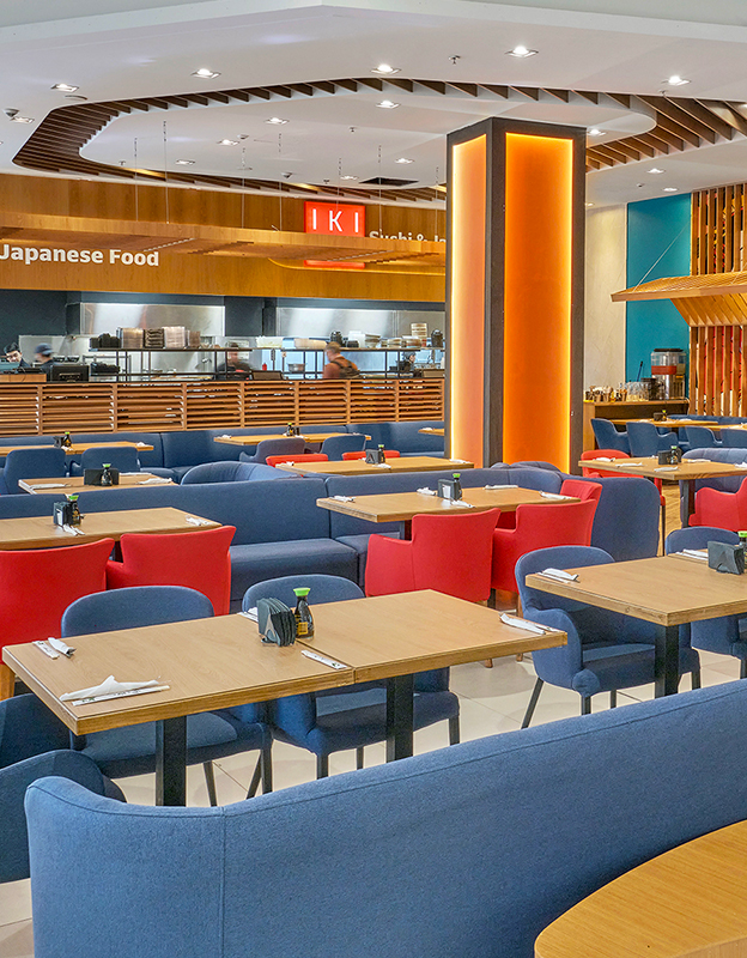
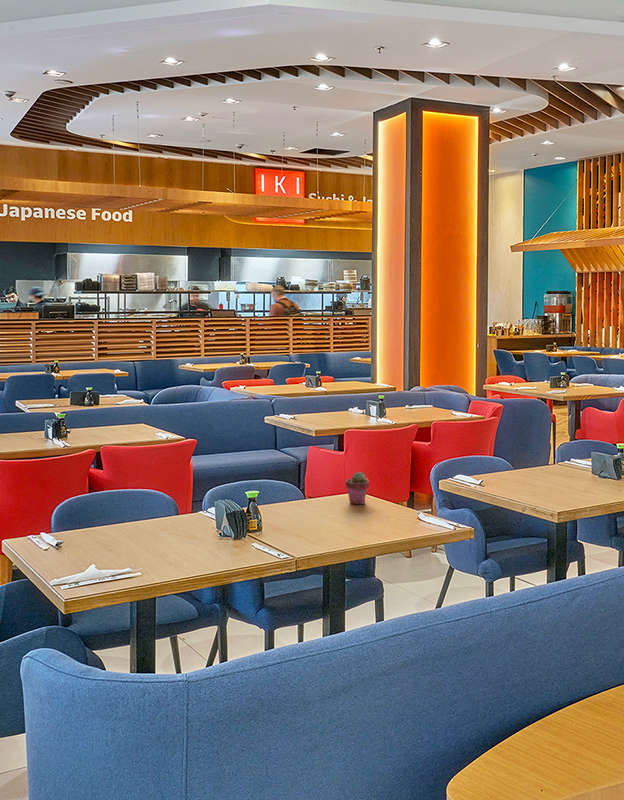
+ potted succulent [345,471,370,505]
